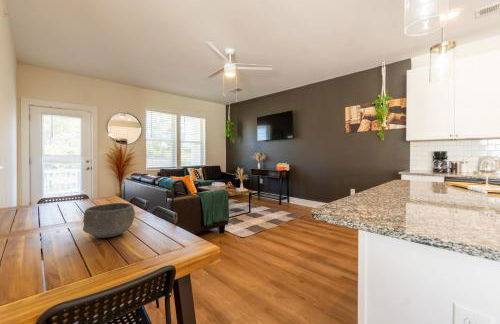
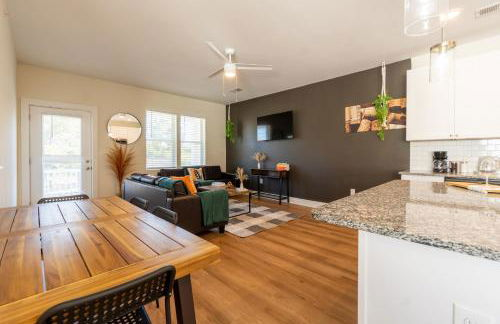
- bowl [82,202,136,239]
